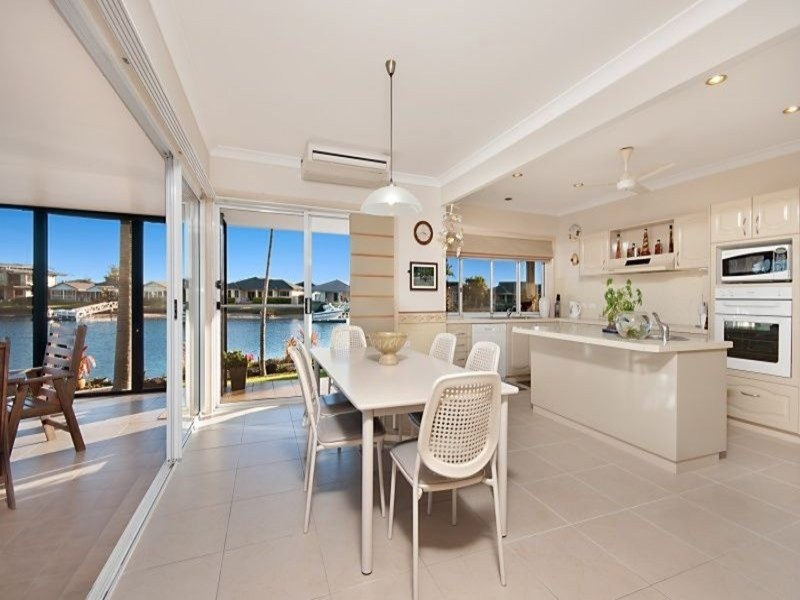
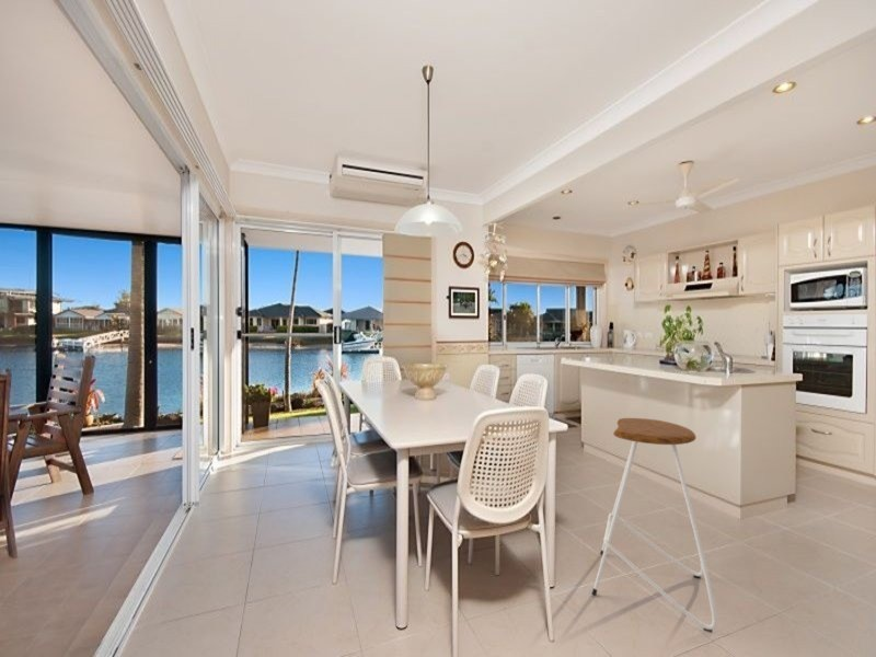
+ bar stool [591,417,718,634]
